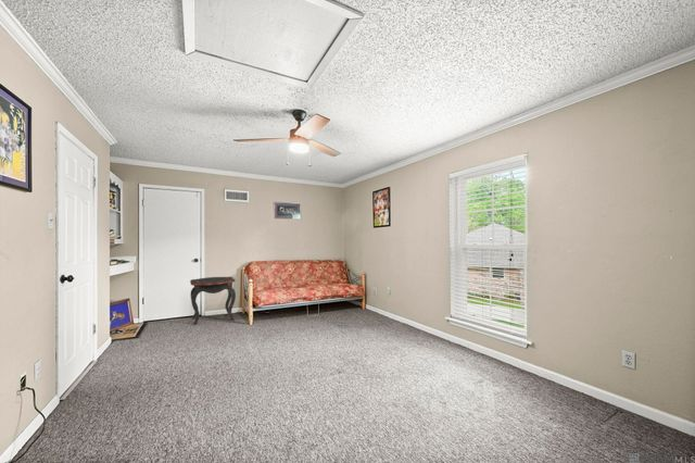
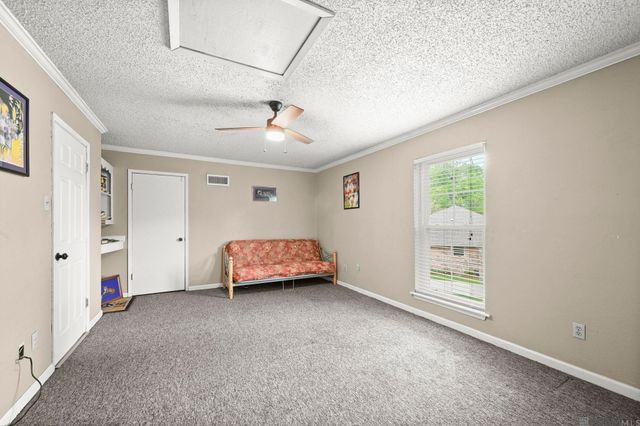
- side table [189,276,237,326]
